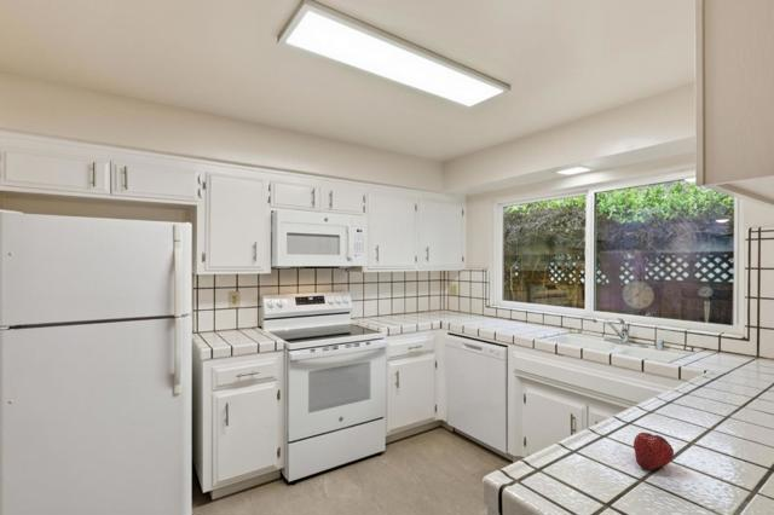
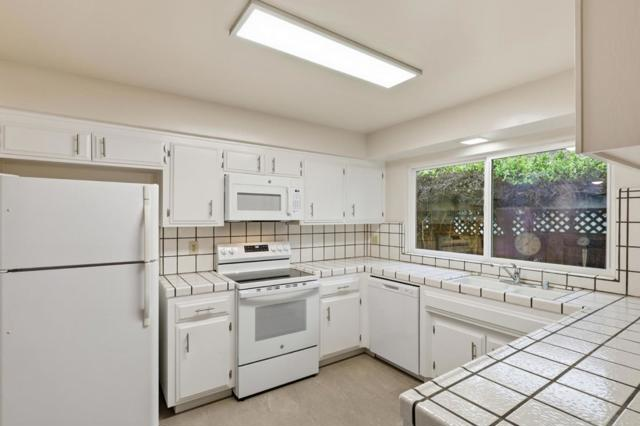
- fruit [633,432,675,470]
